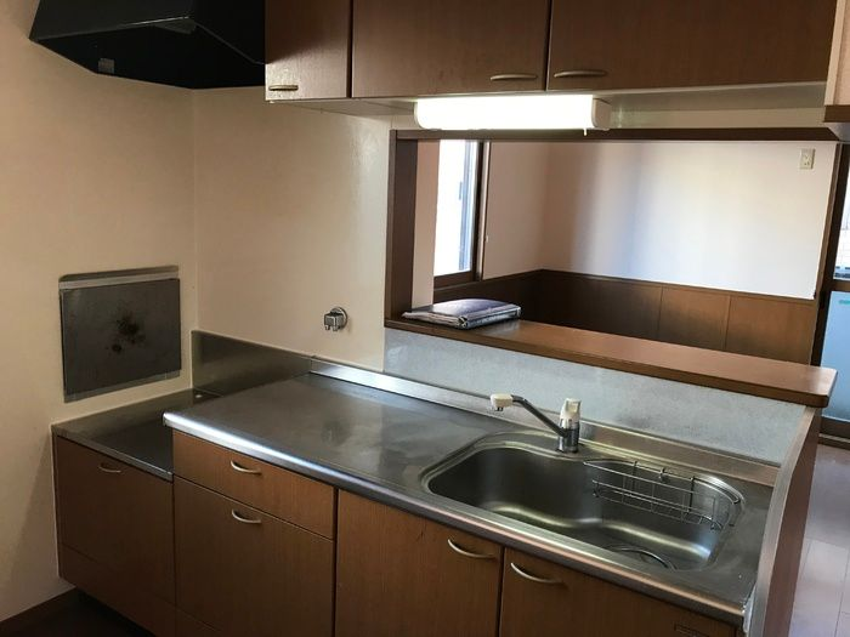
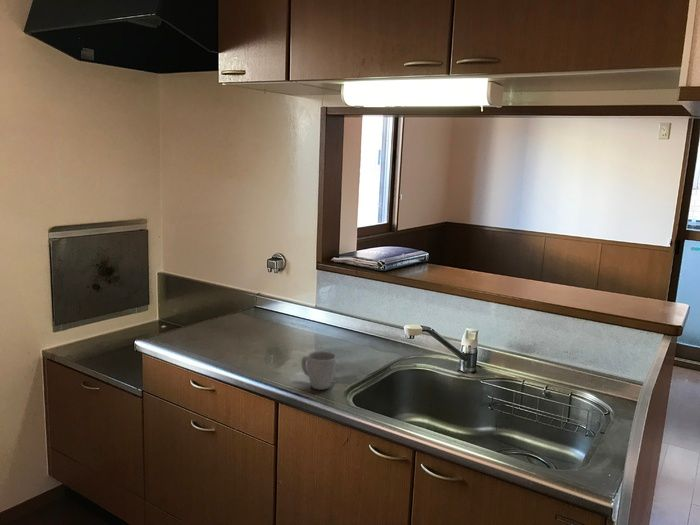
+ mug [300,350,337,391]
